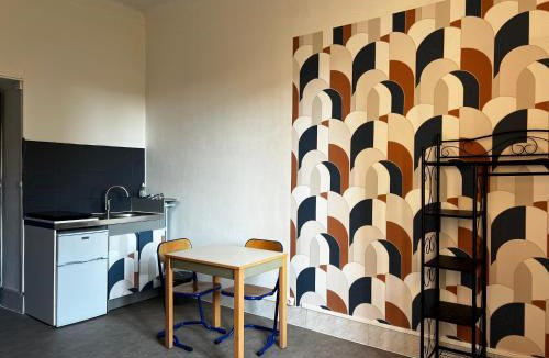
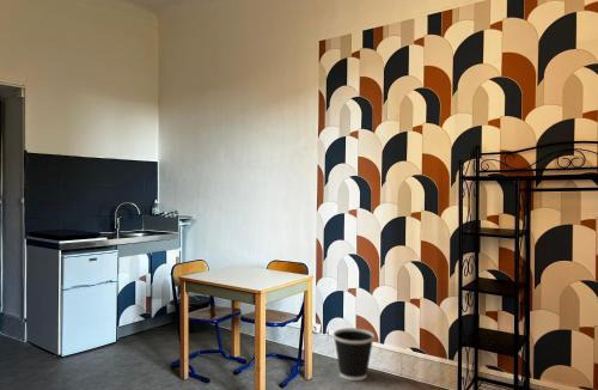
+ wastebasket [331,327,376,382]
